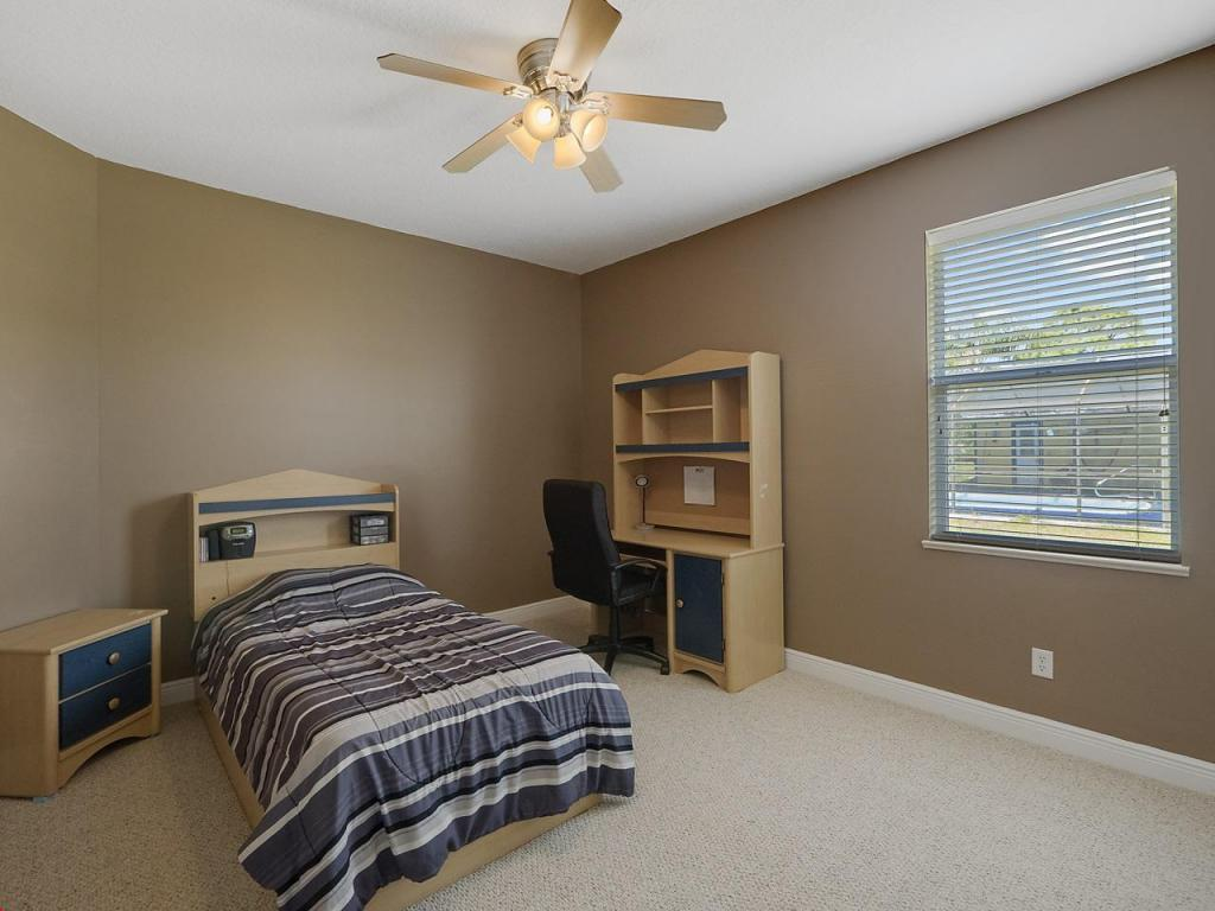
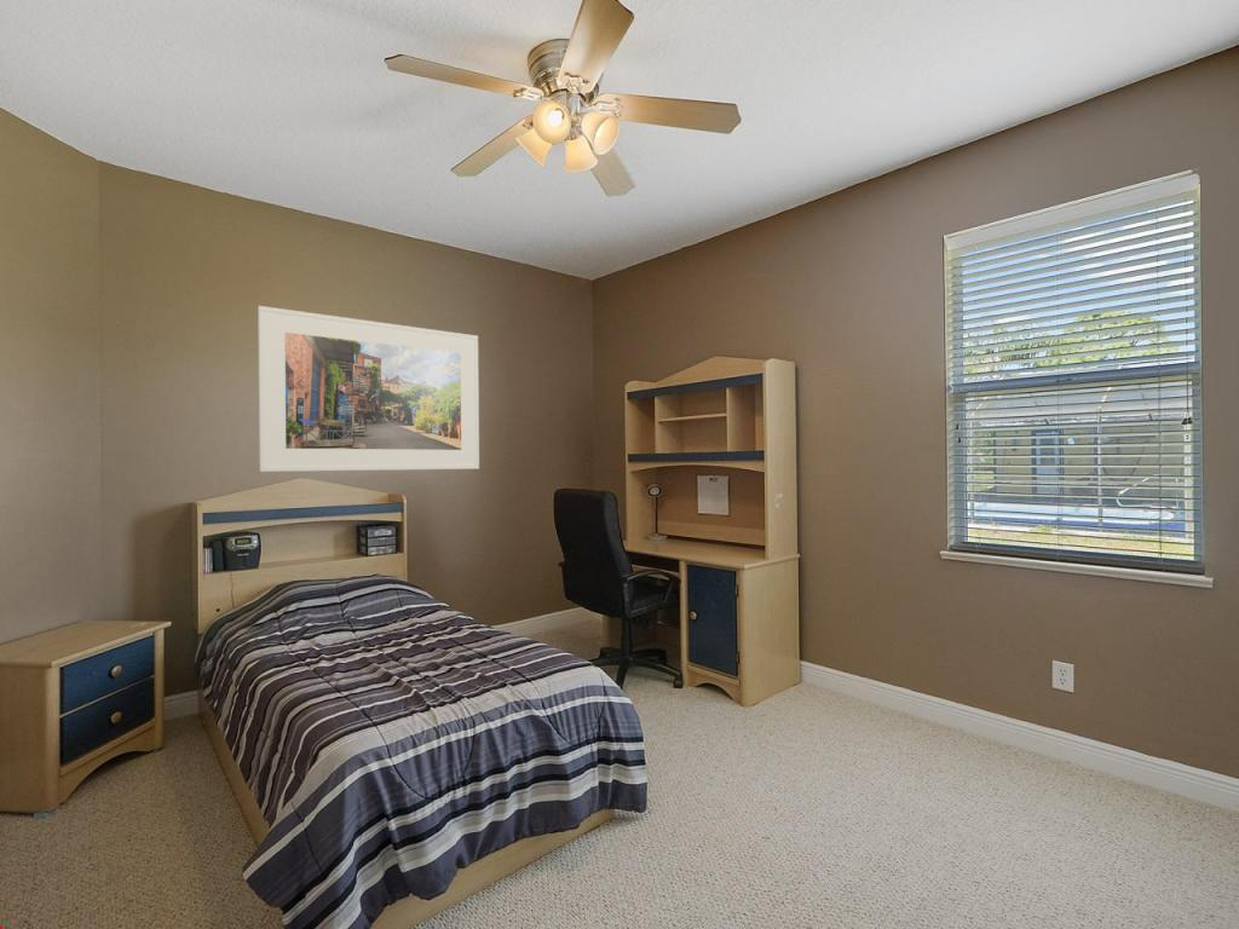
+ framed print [257,305,480,473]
